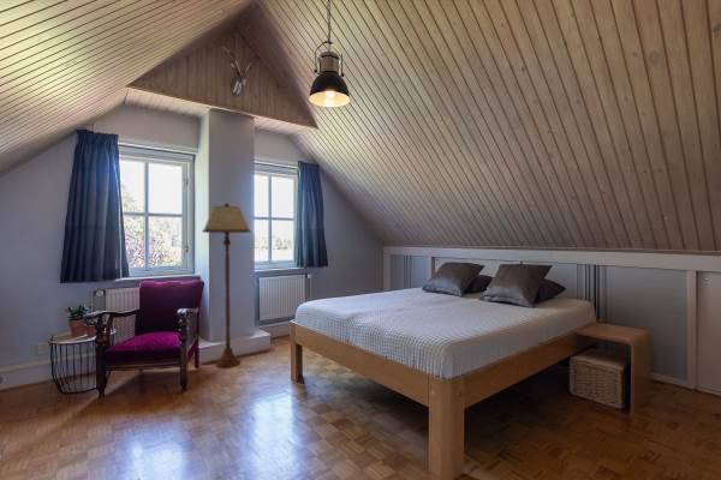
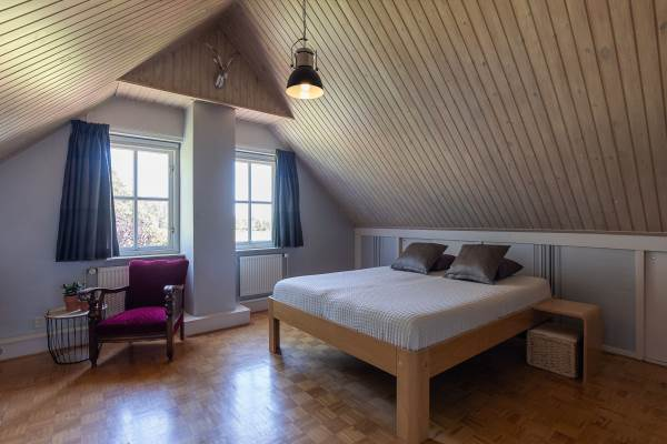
- floor lamp [201,203,252,368]
